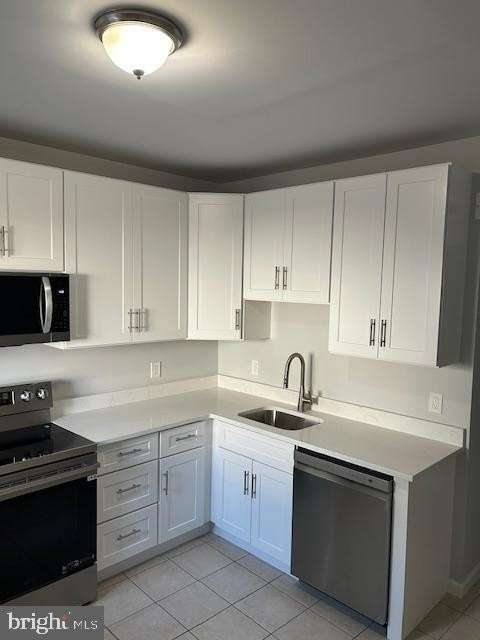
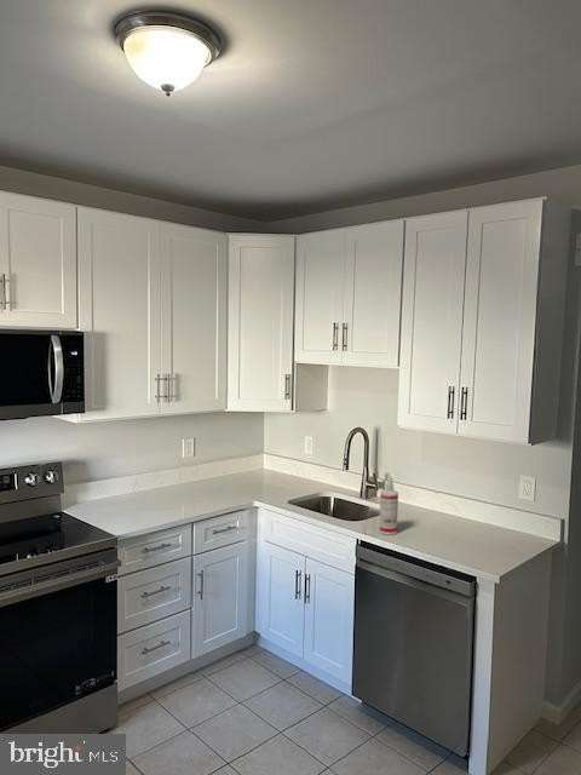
+ spray bottle [378,476,399,535]
